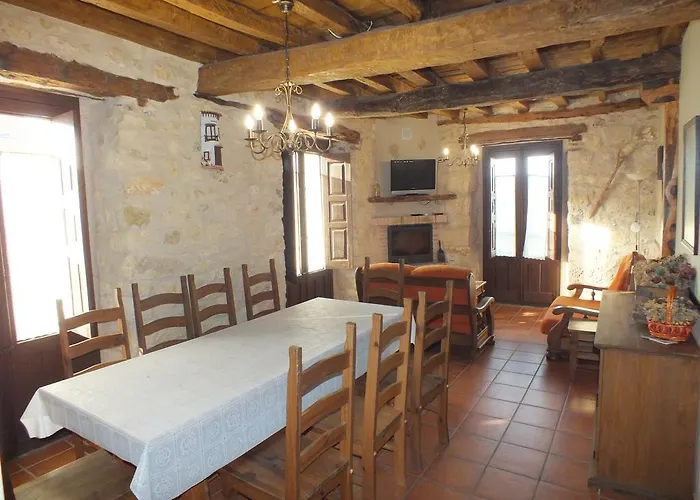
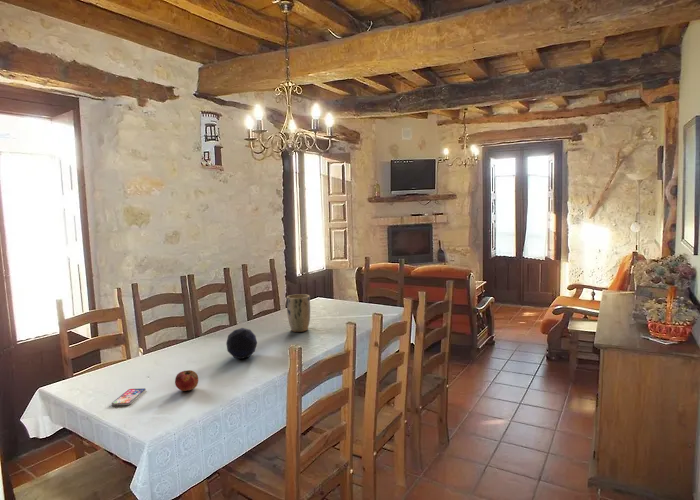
+ decorative orb [225,327,258,360]
+ fruit [174,369,199,392]
+ plant pot [286,293,311,333]
+ smartphone [111,387,147,407]
